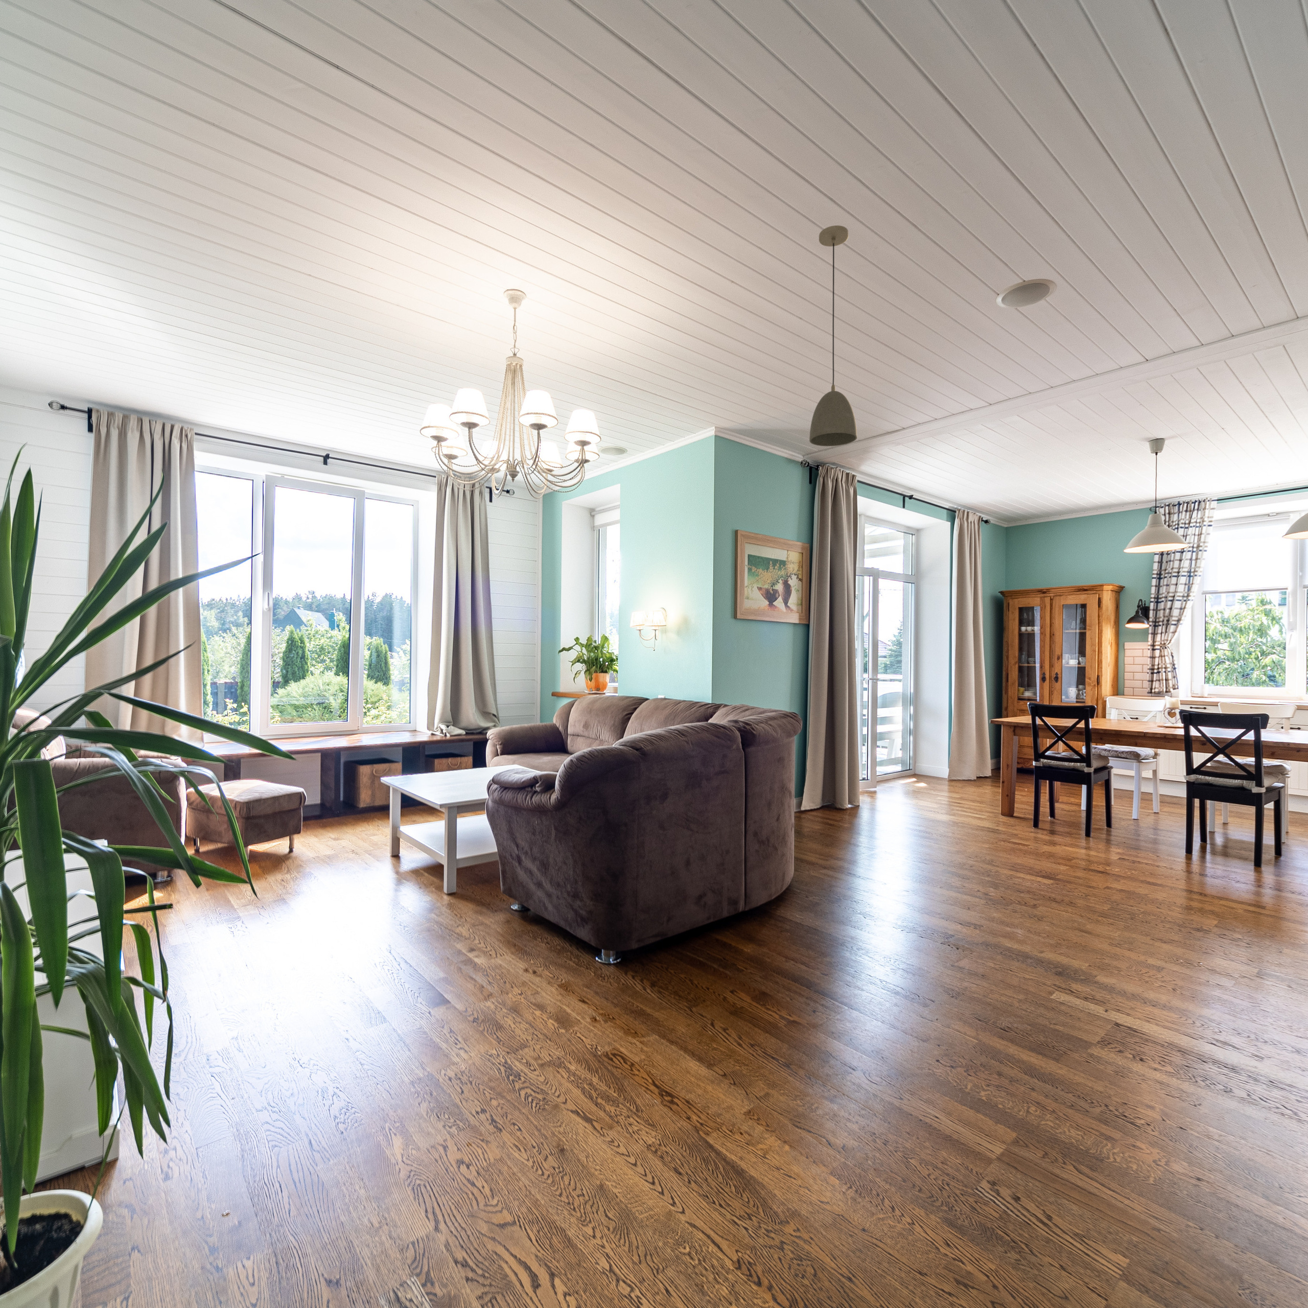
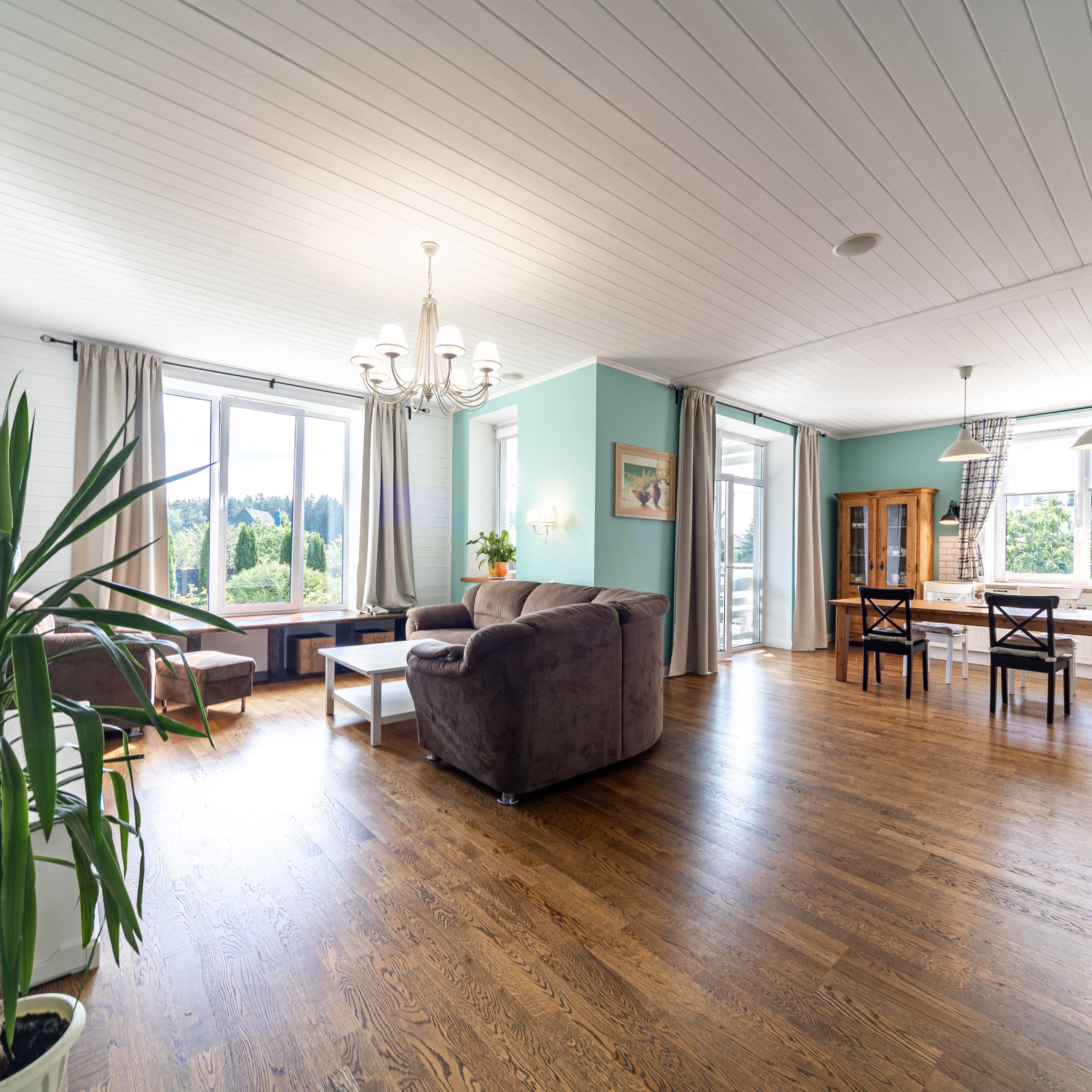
- light fixture [809,225,858,447]
